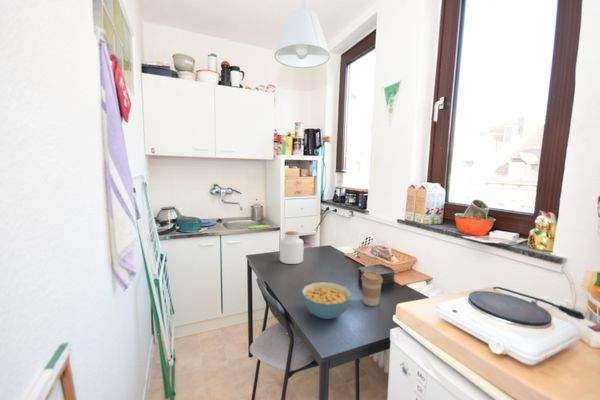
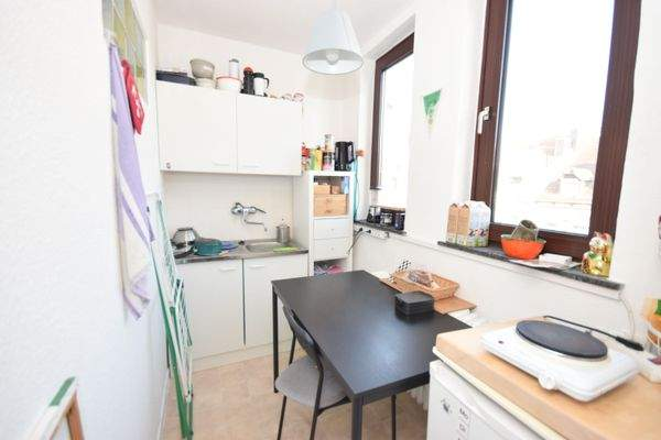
- coffee cup [360,270,384,307]
- jar [279,230,304,265]
- cereal bowl [301,281,352,320]
